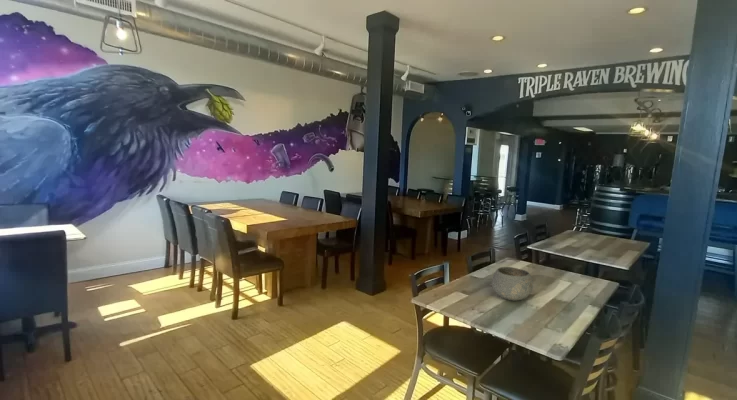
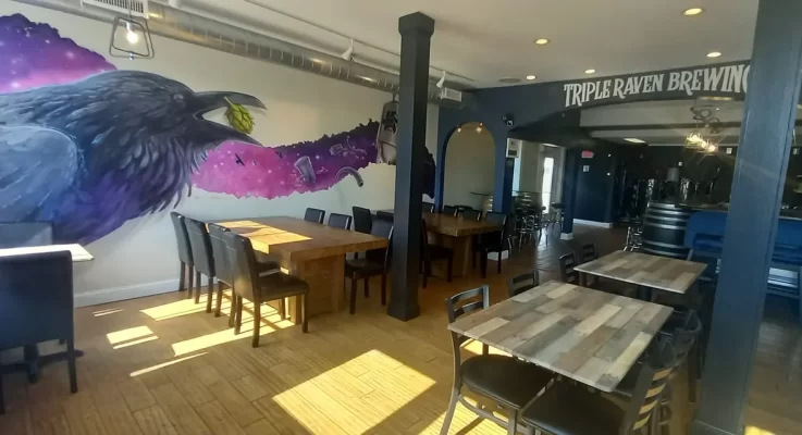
- bowl [491,266,534,302]
